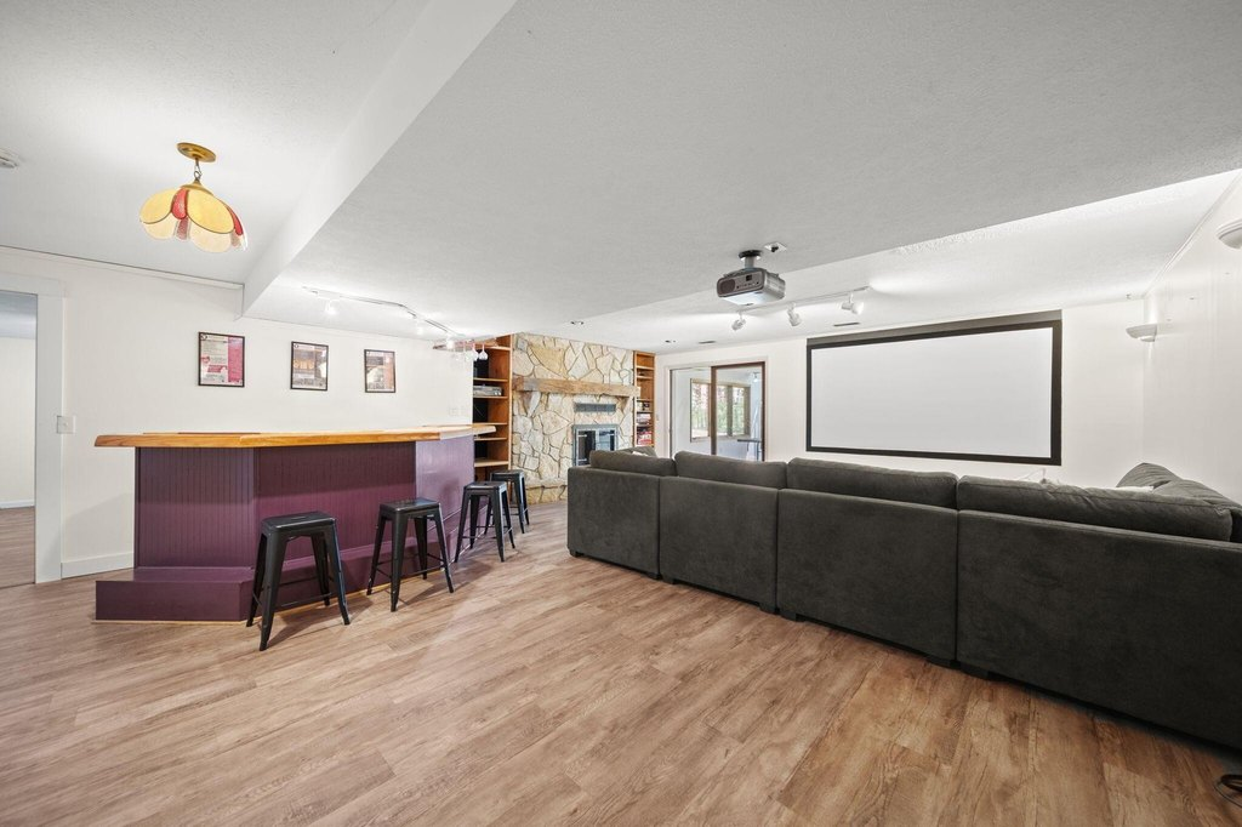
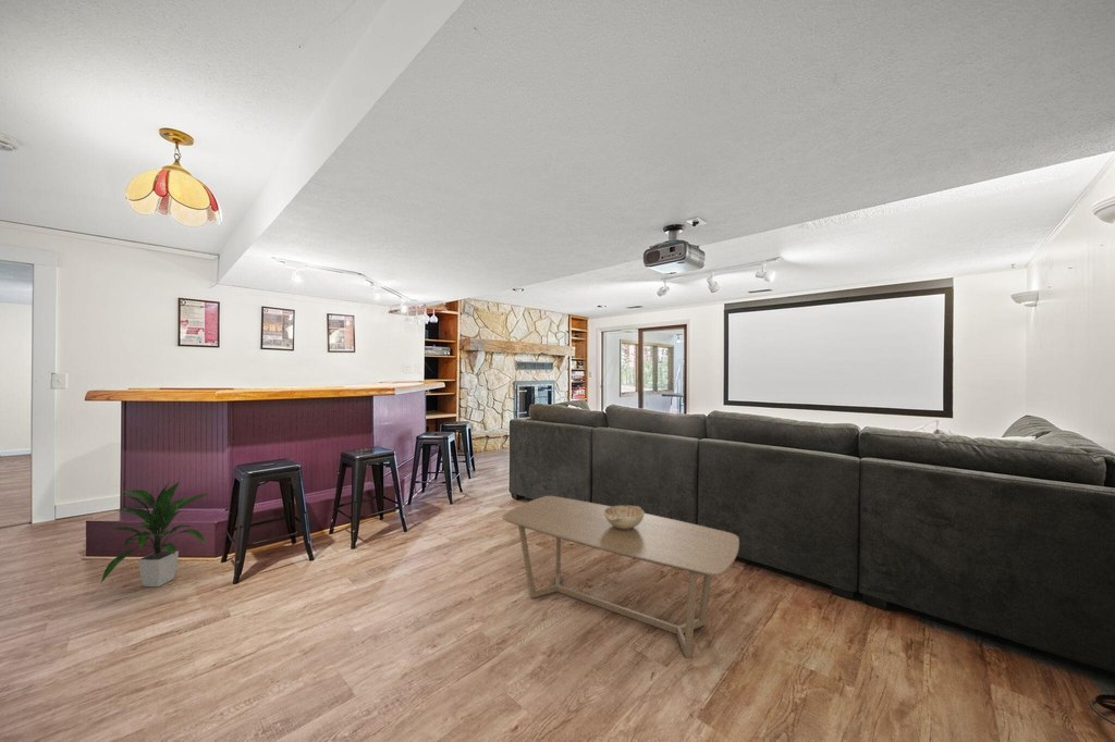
+ indoor plant [100,481,216,588]
+ decorative bowl [604,505,646,530]
+ coffee table [501,495,740,659]
